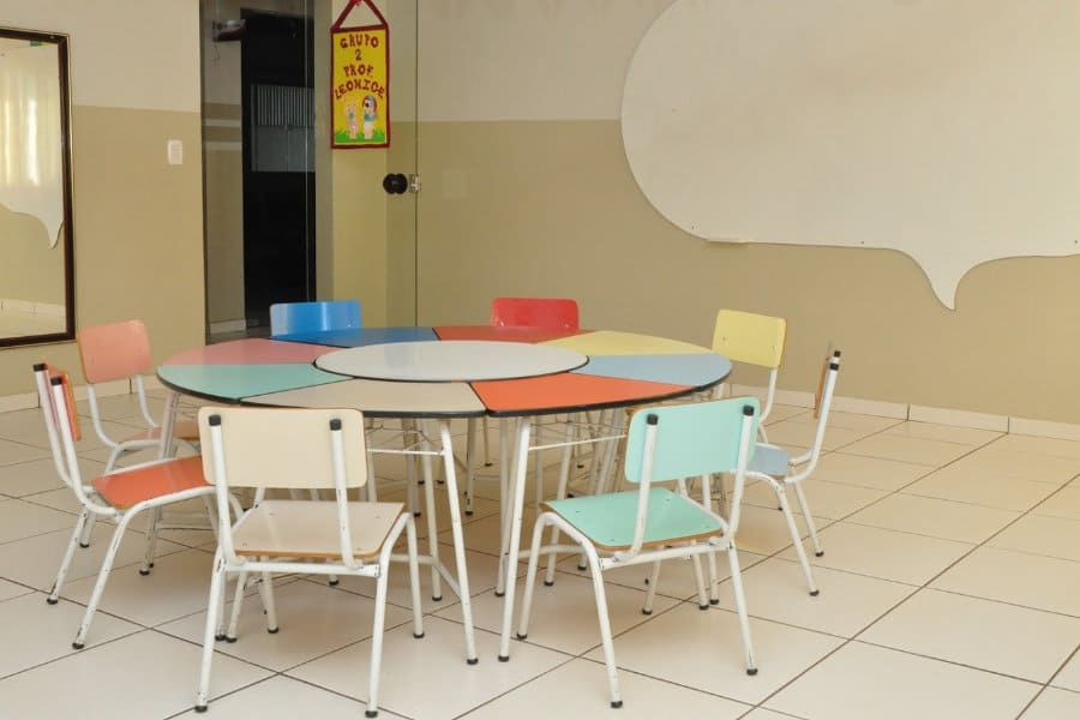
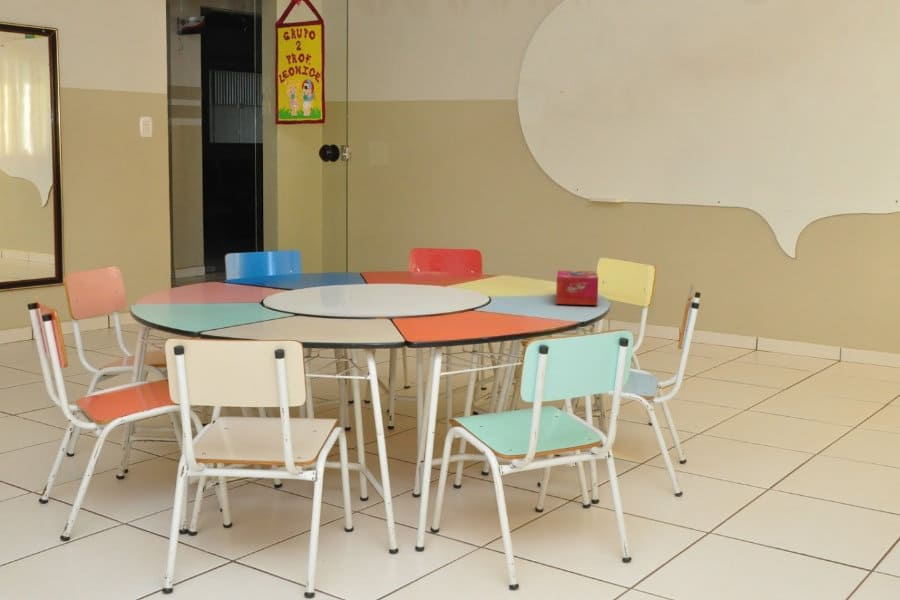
+ tissue box [555,270,599,306]
